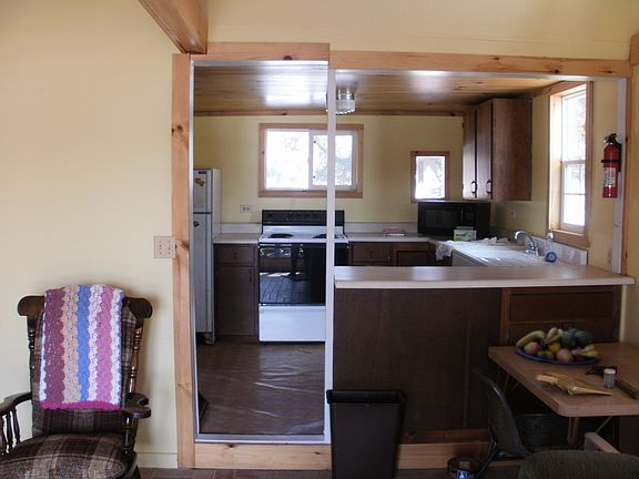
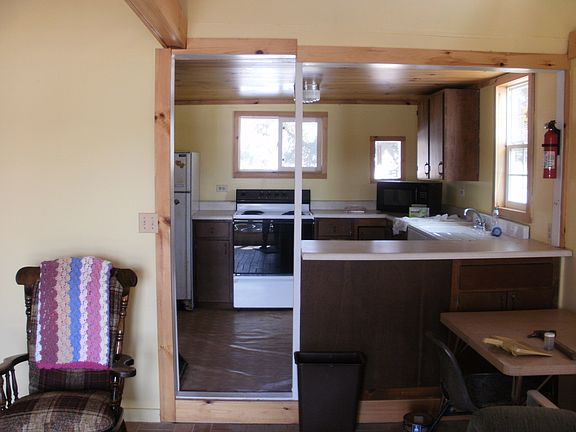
- fruit bowl [515,327,601,365]
